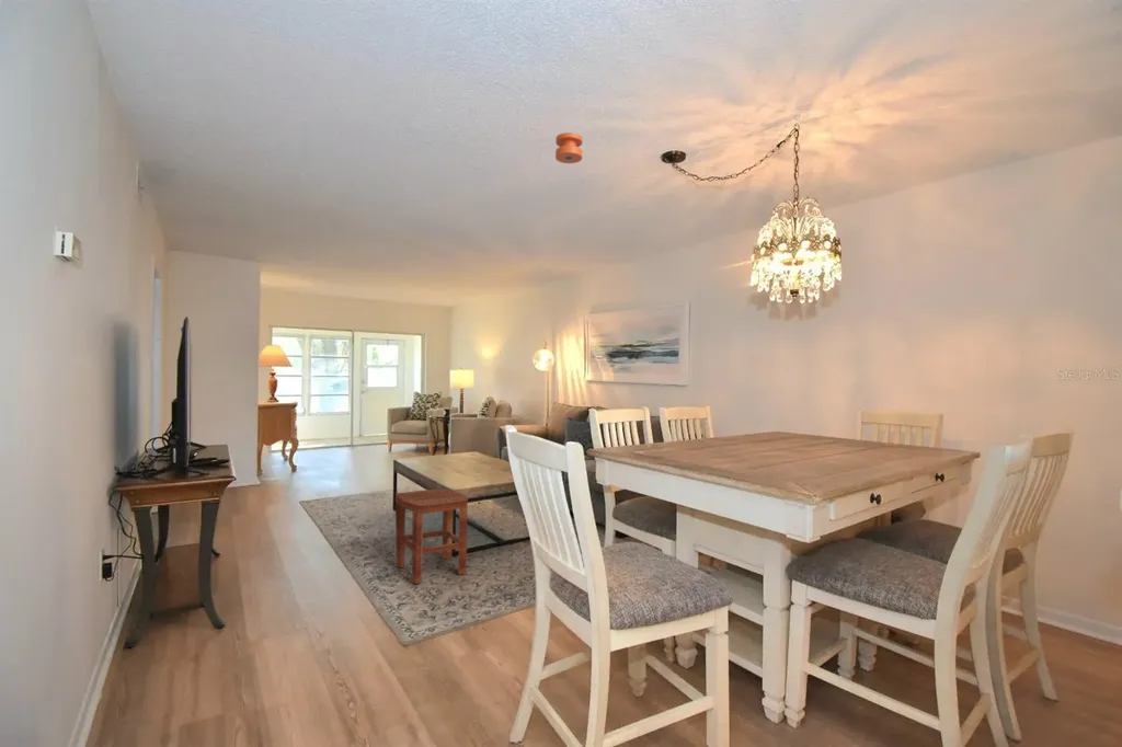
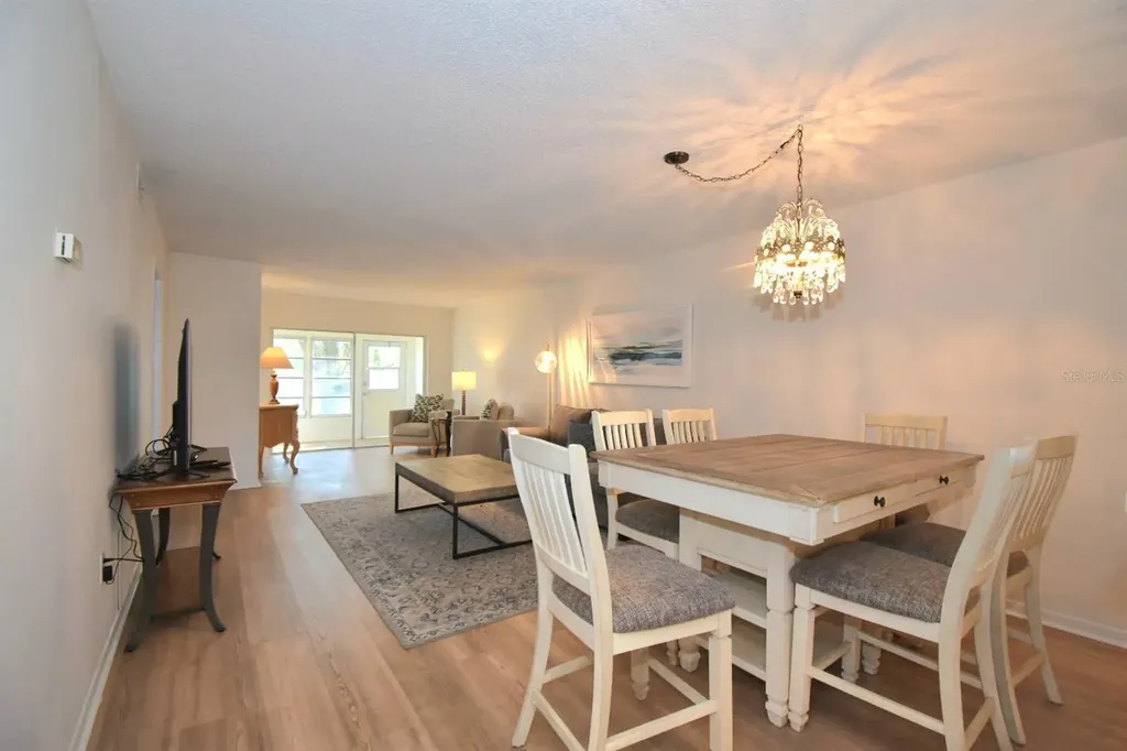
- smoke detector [554,131,583,164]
- stool [394,487,469,585]
